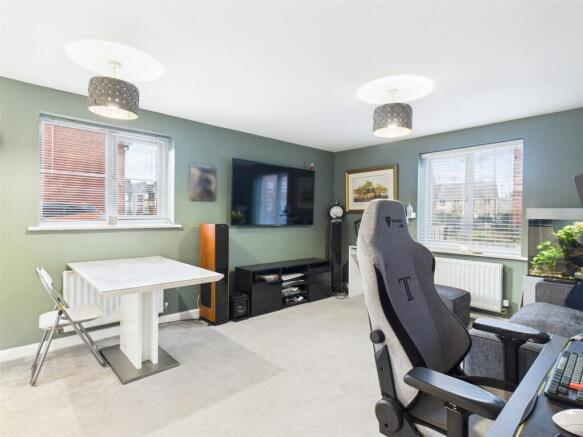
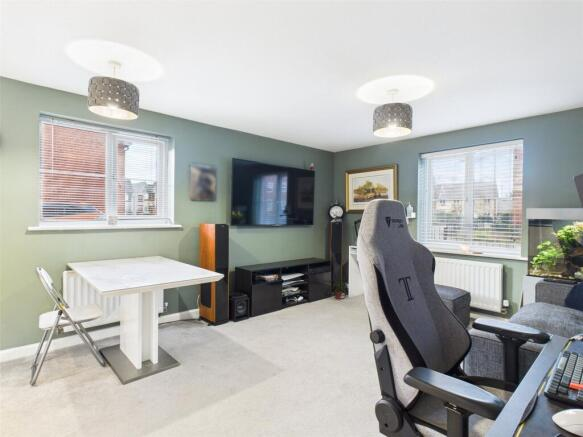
+ potted plant [328,275,349,300]
